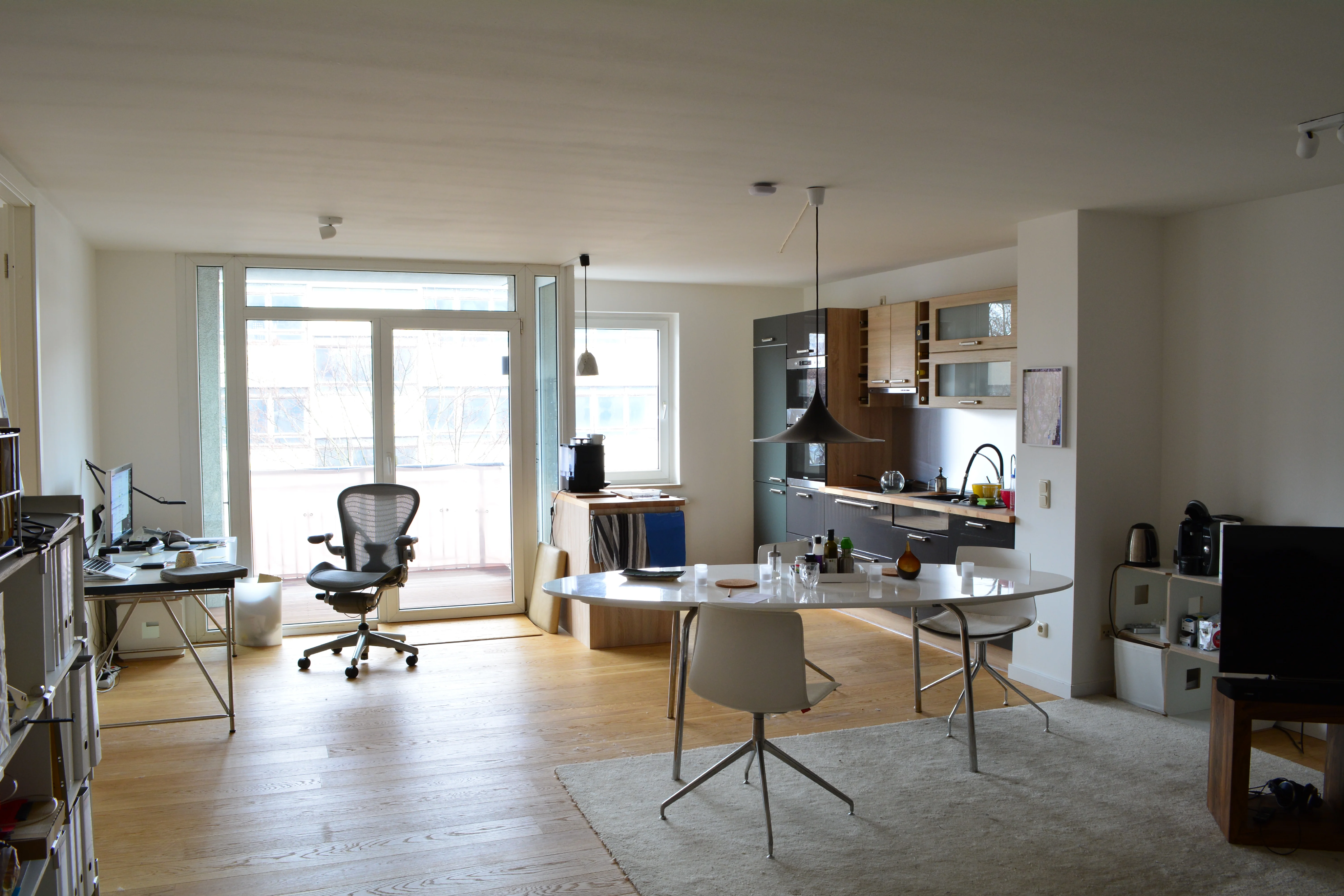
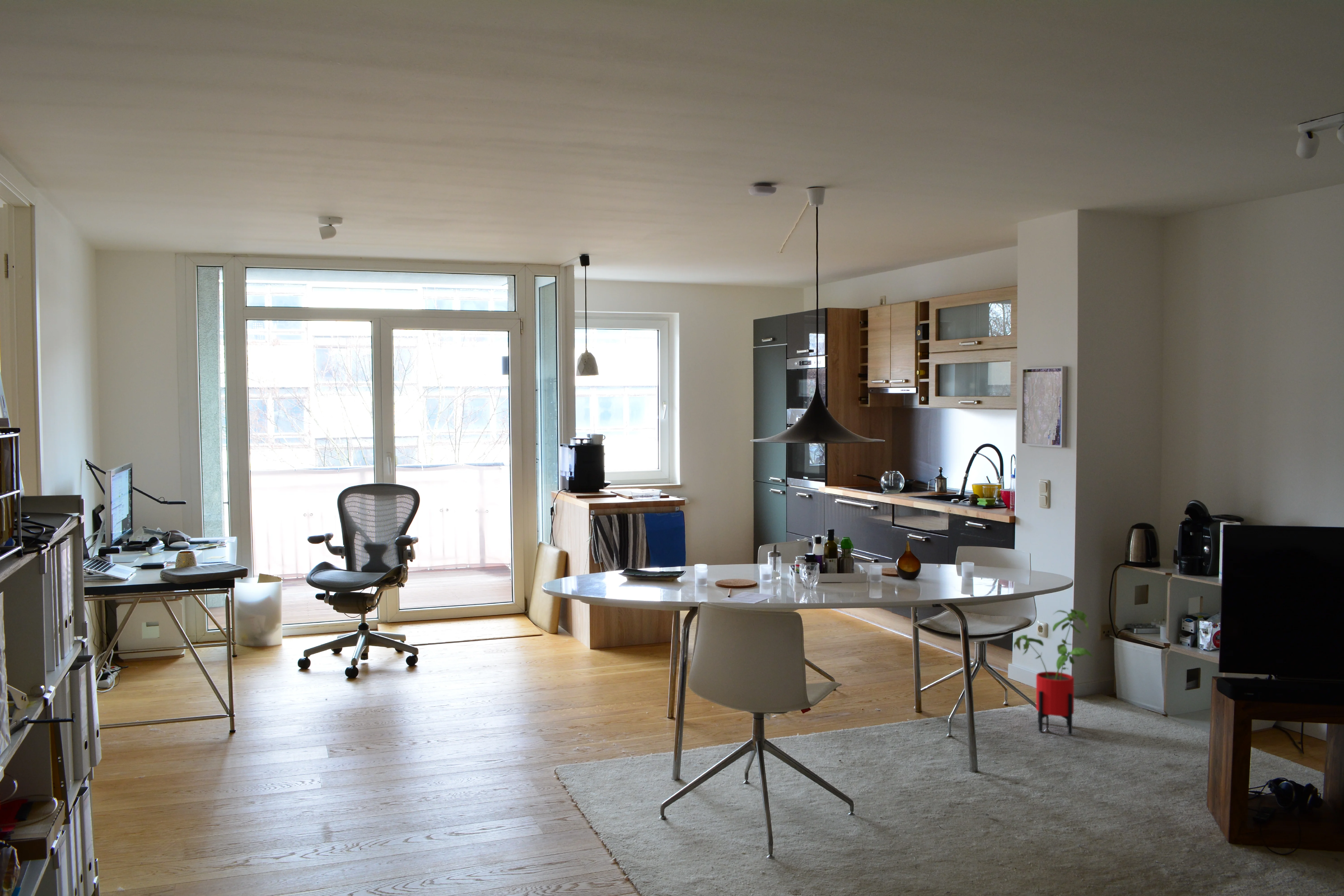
+ house plant [1014,609,1094,735]
